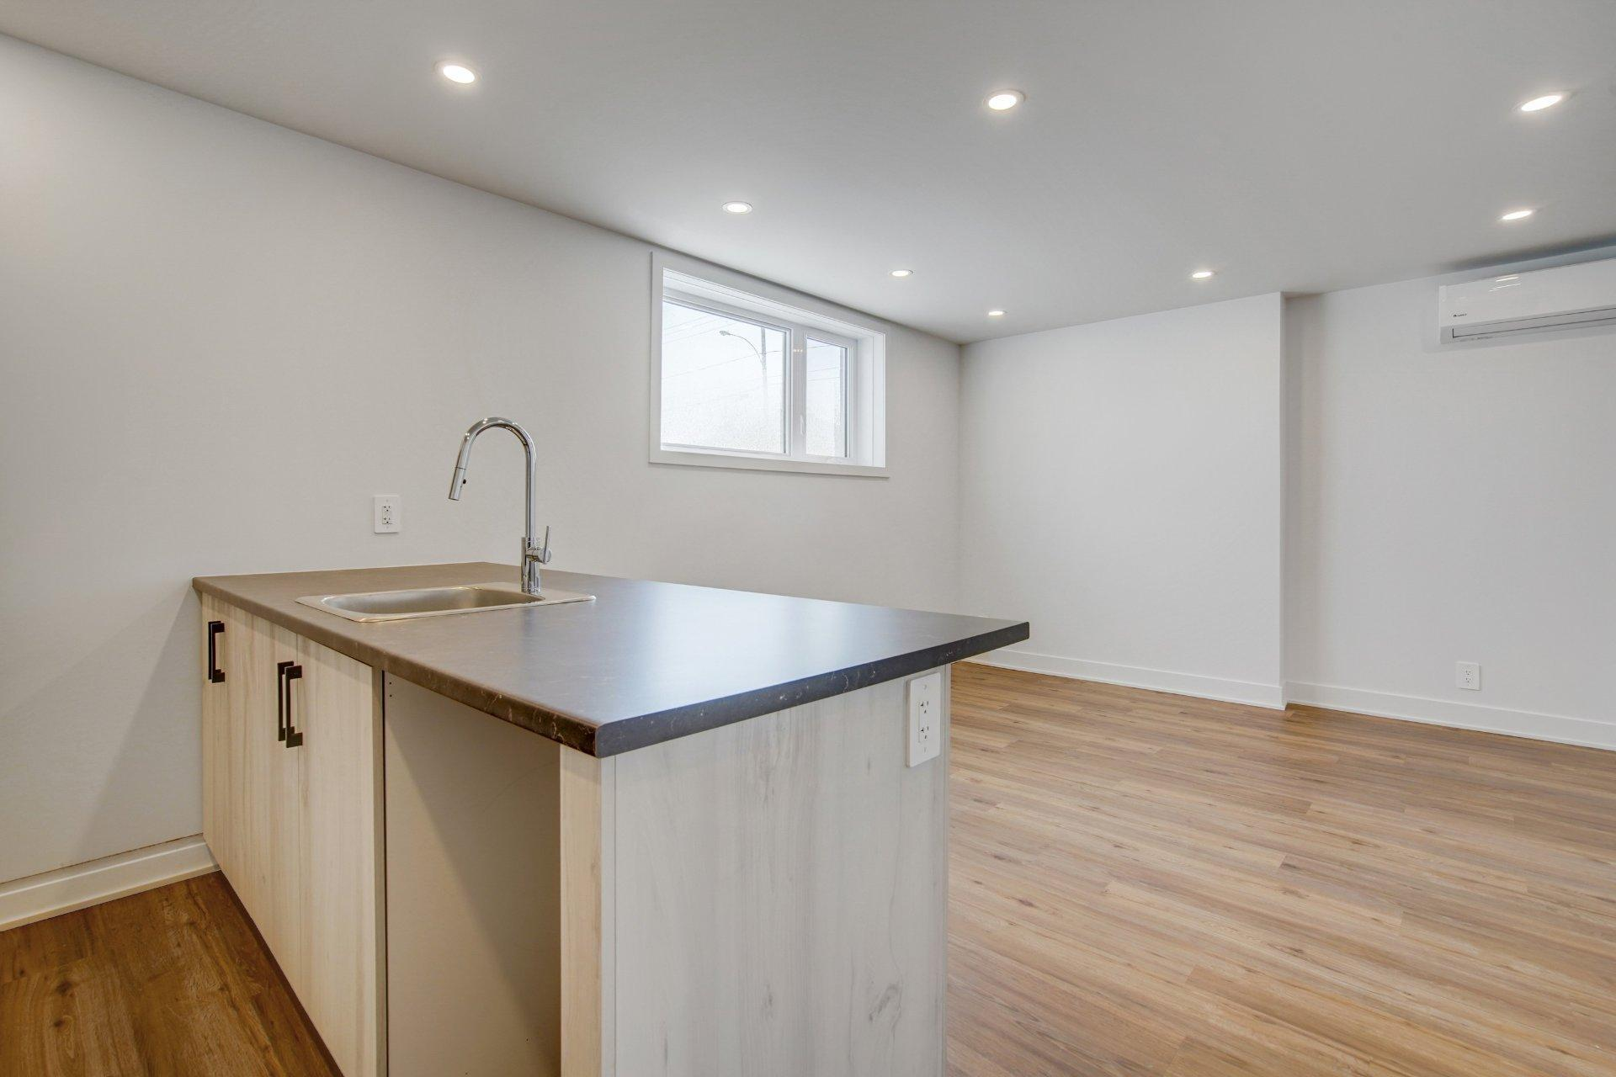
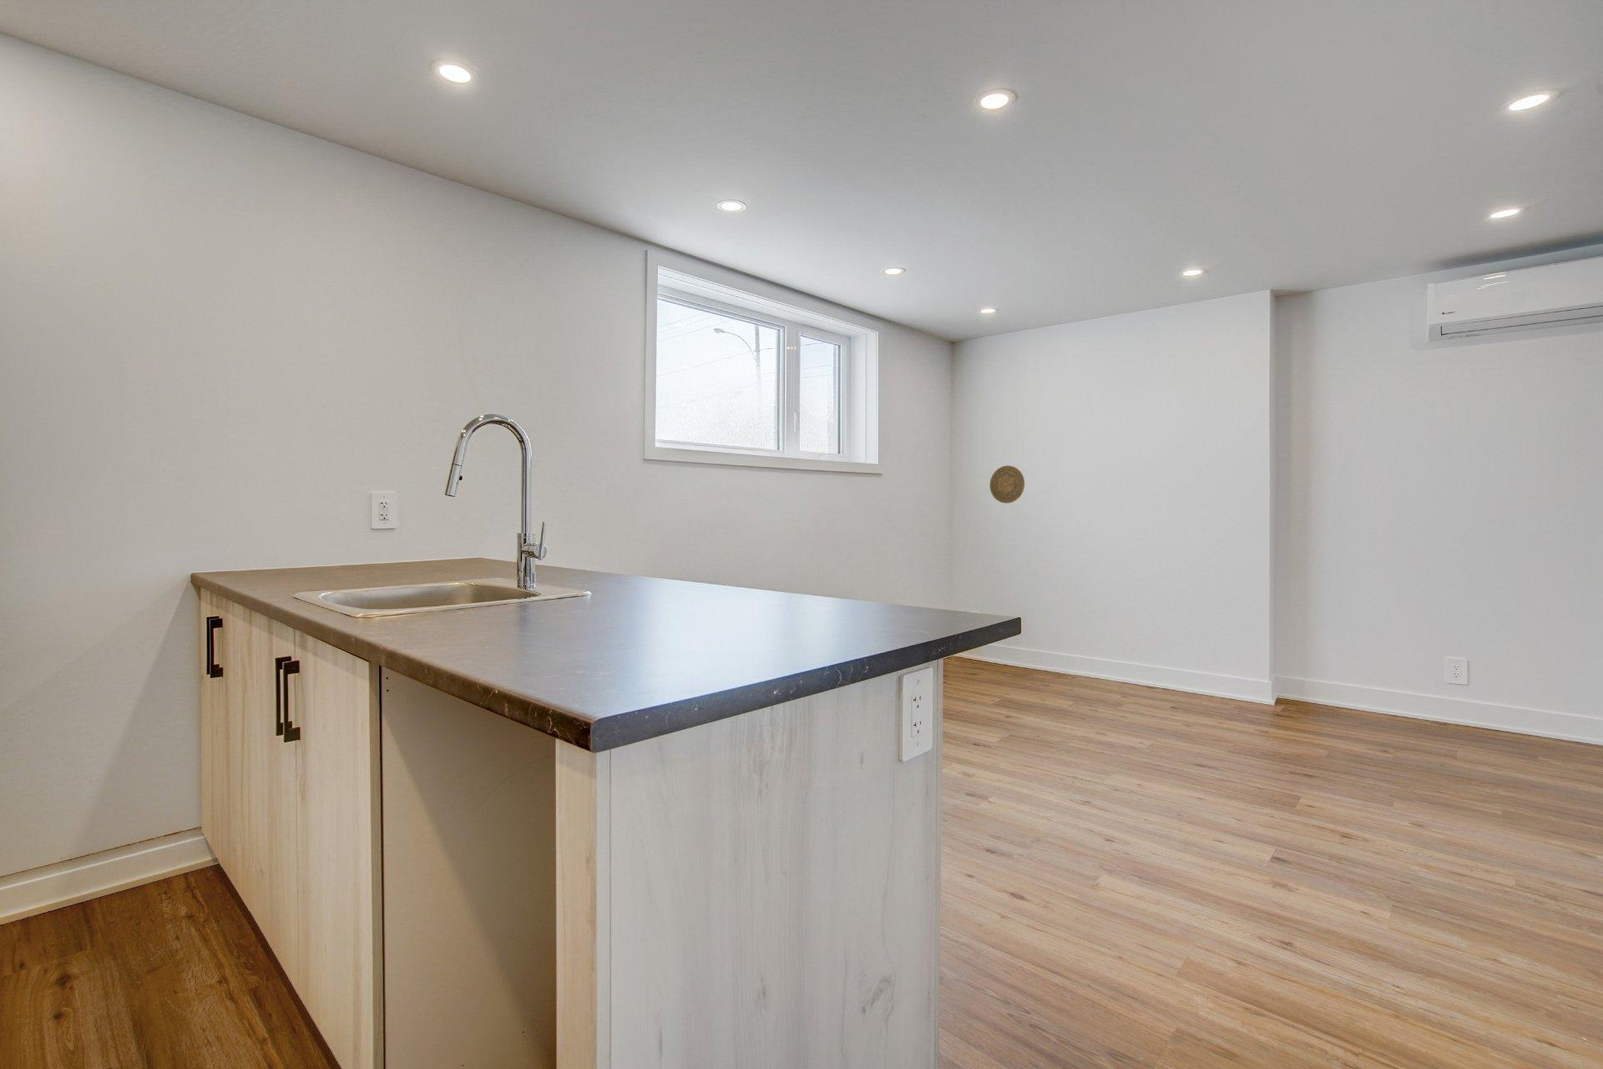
+ decorative plate [990,465,1026,505]
